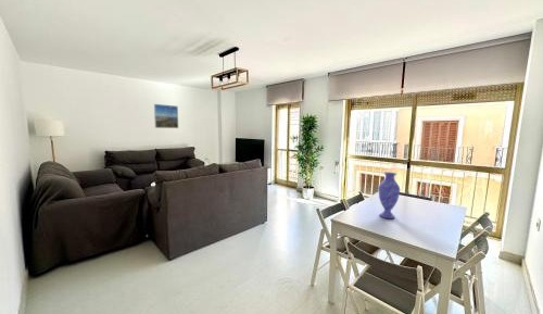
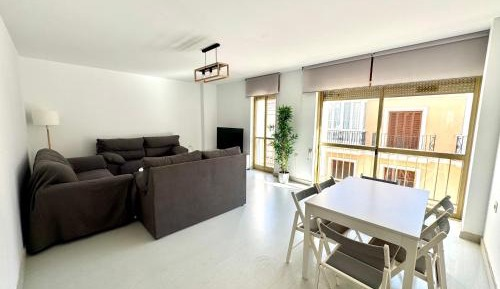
- vase [377,172,401,219]
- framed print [153,103,179,129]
